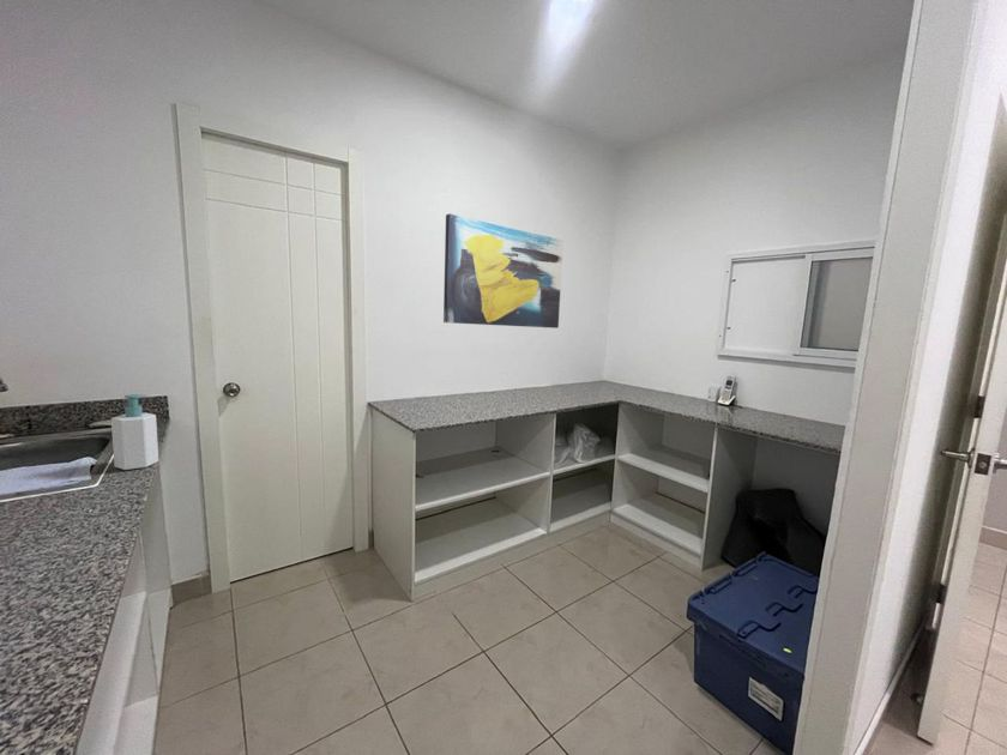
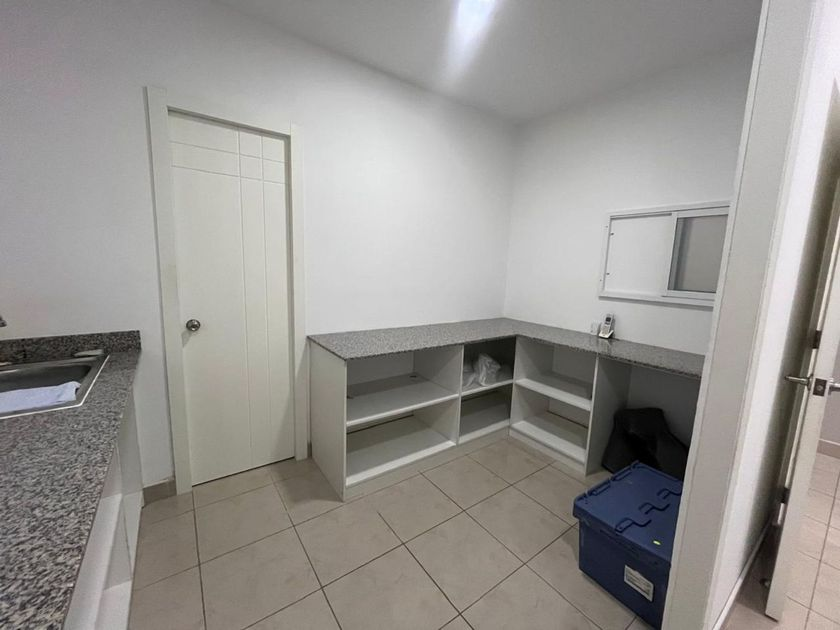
- soap bottle [110,393,159,471]
- wall art [442,212,565,330]
